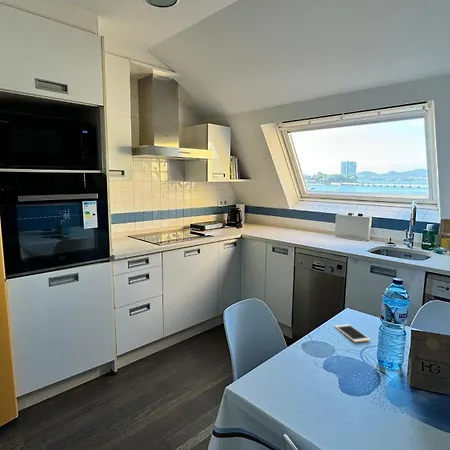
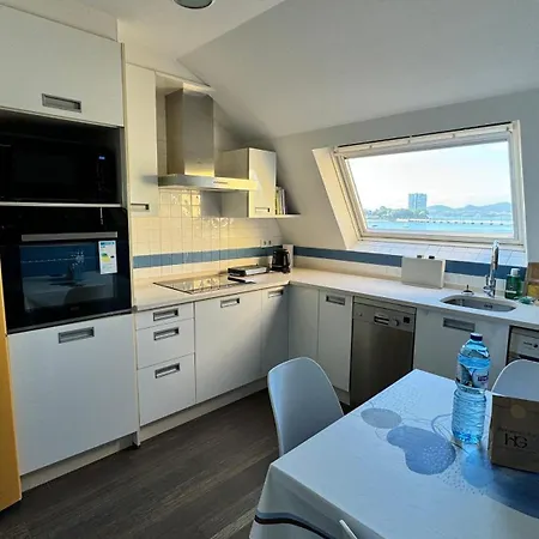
- cell phone [333,323,371,343]
